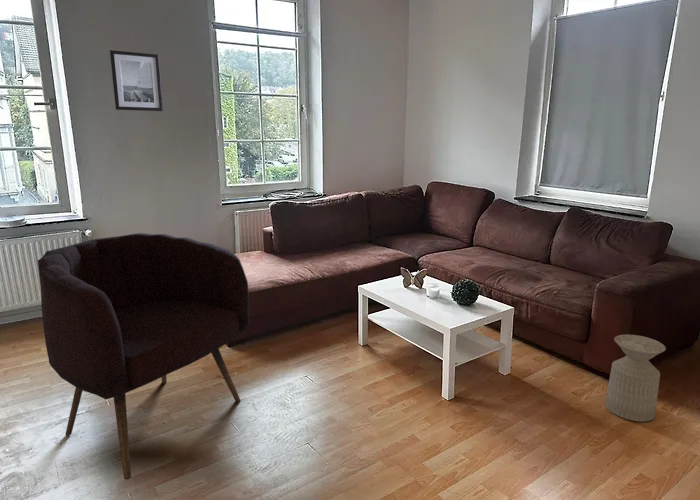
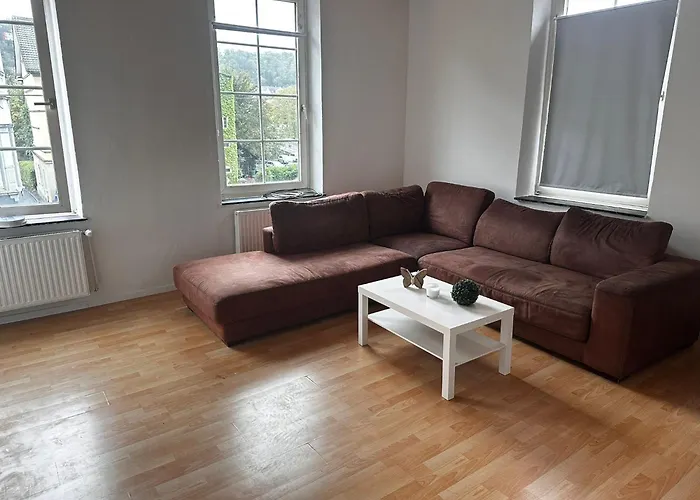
- armchair [37,232,250,481]
- side table [604,334,667,423]
- wall art [109,49,164,112]
